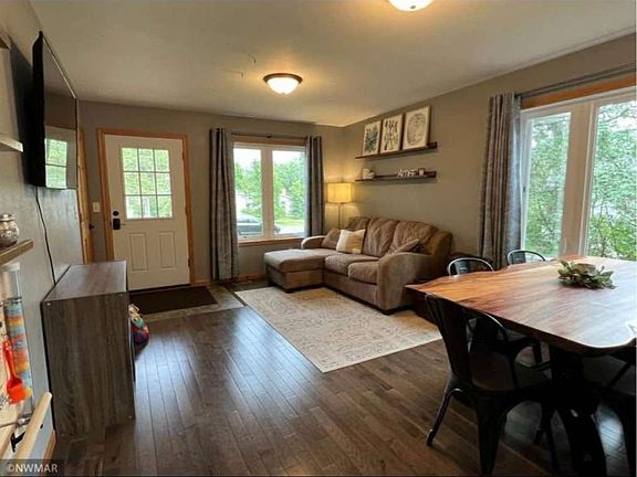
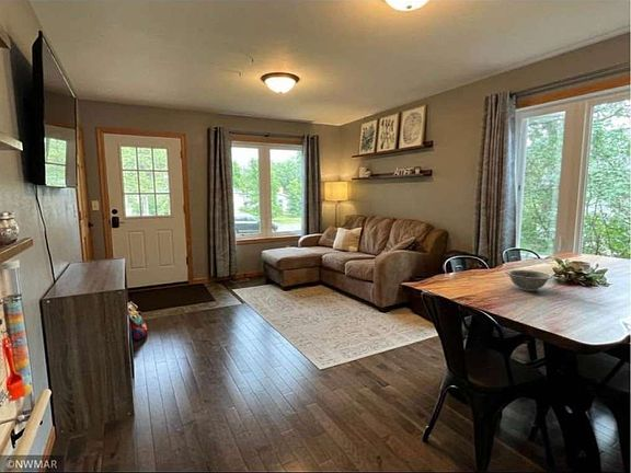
+ decorative bowl [505,269,553,292]
